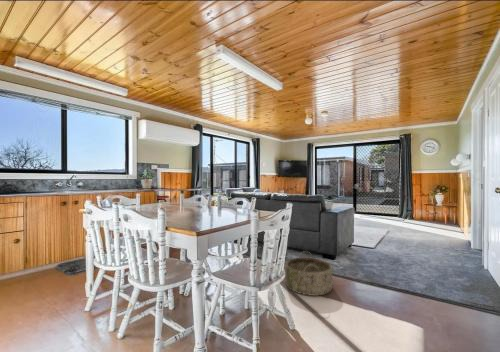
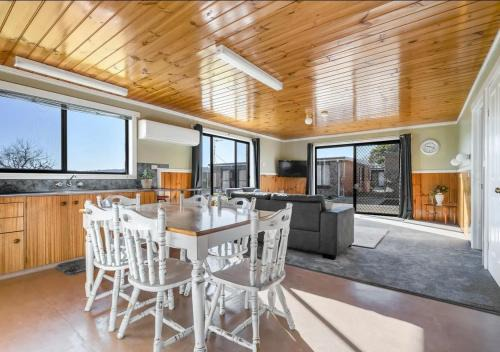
- basket [285,250,333,297]
